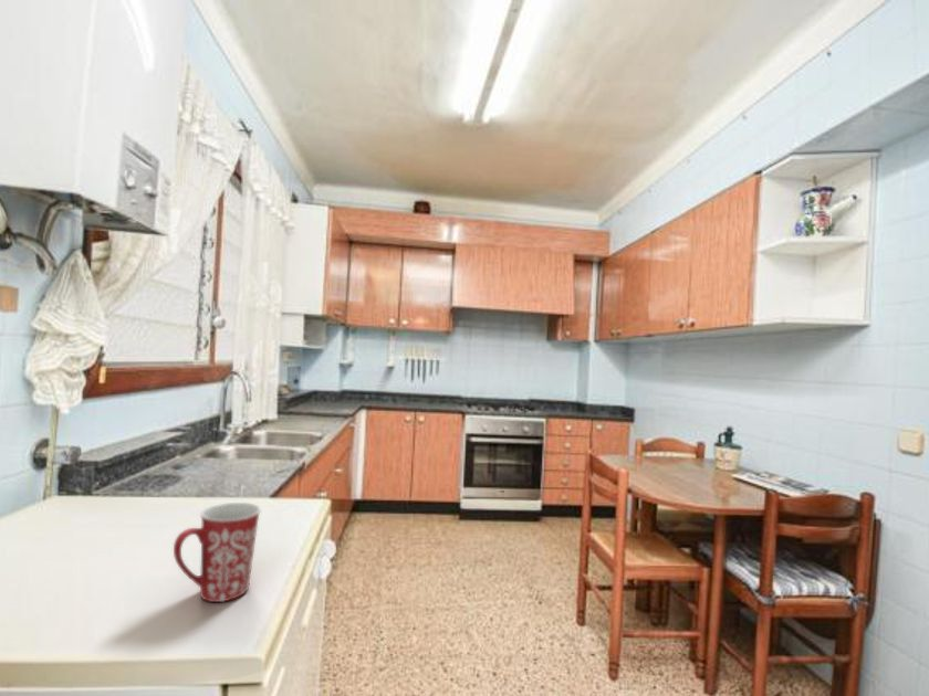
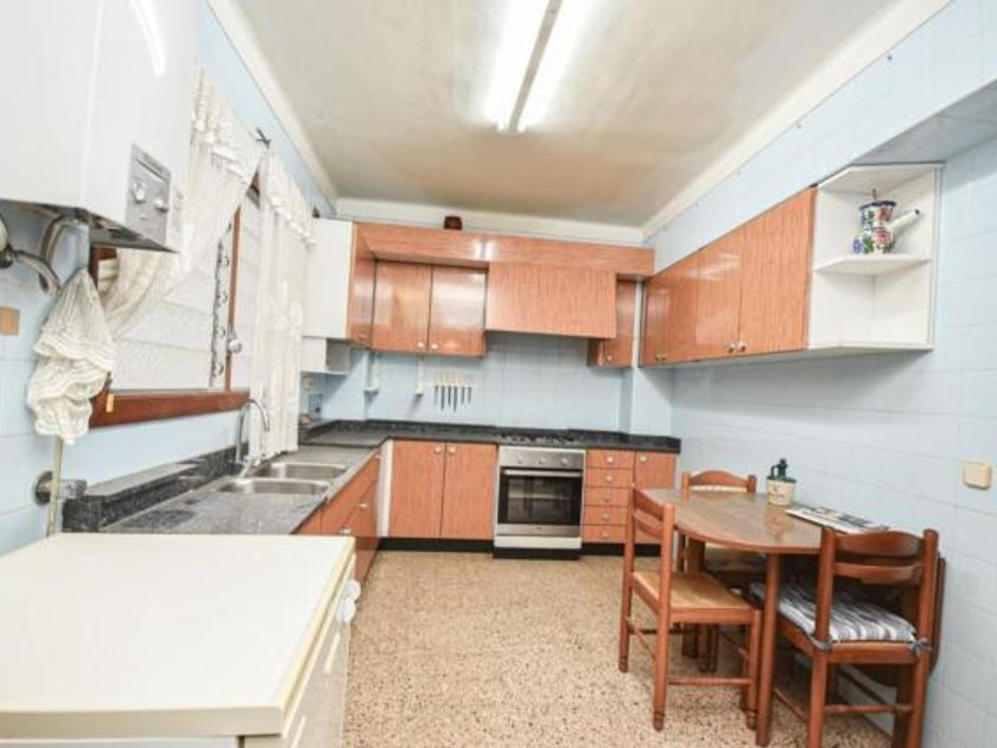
- mug [173,502,262,603]
